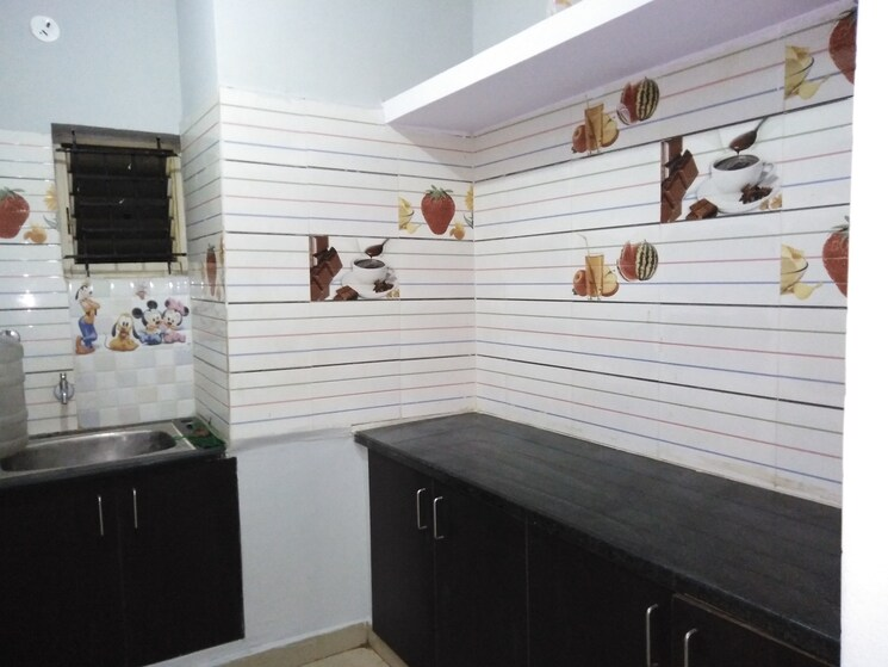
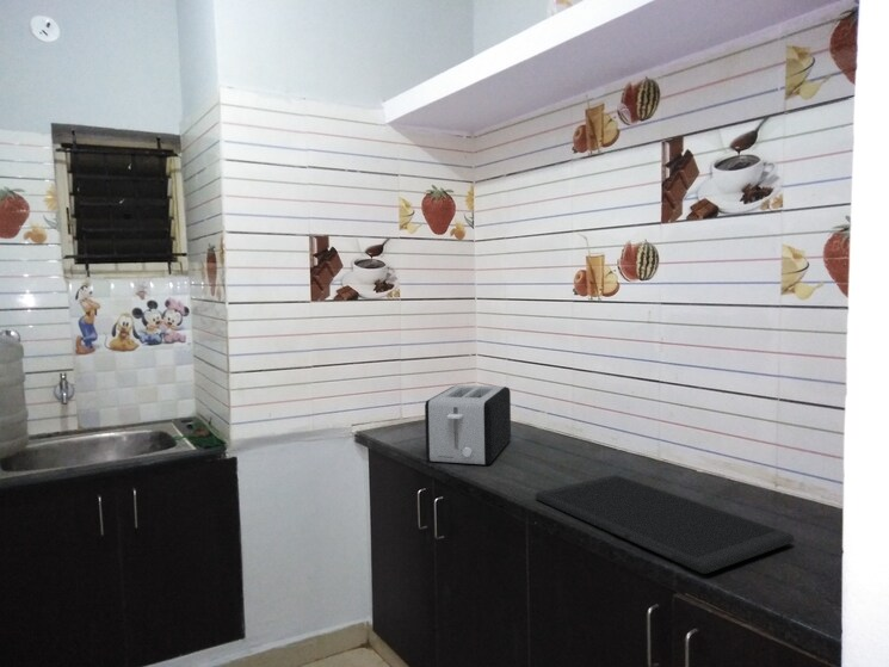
+ toaster [424,384,512,465]
+ cutting board [535,474,795,575]
